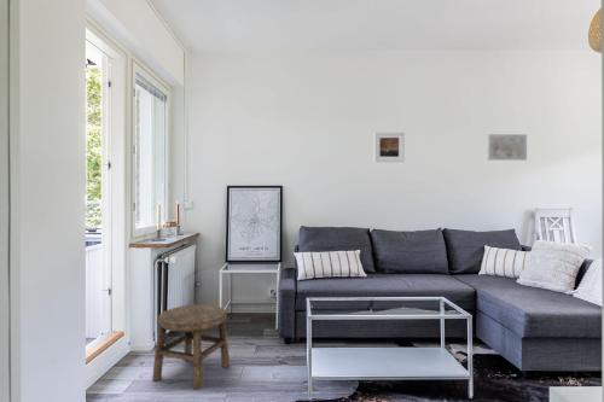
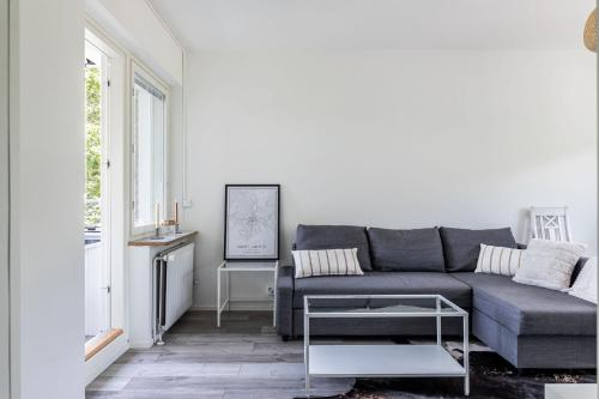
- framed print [373,130,406,163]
- stool [151,303,231,390]
- wall art [486,133,528,162]
